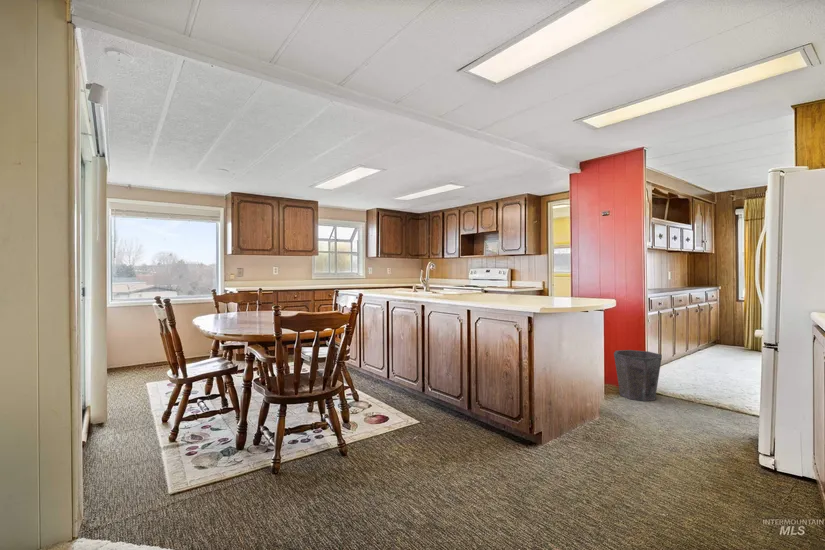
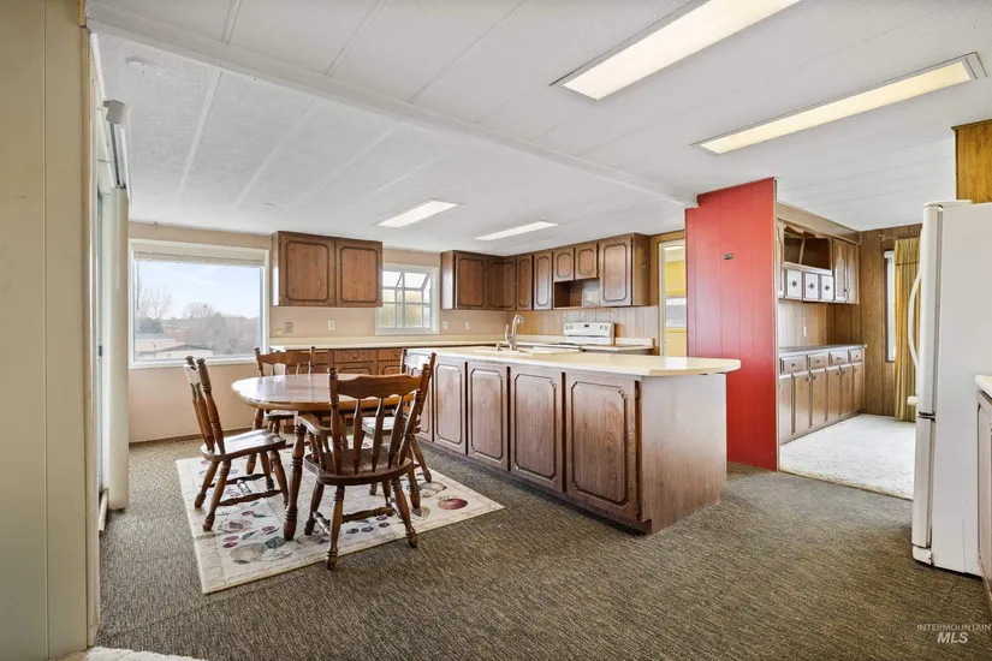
- waste bin [613,349,663,402]
